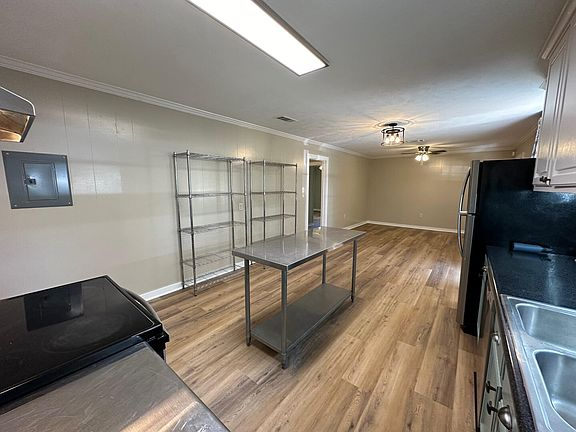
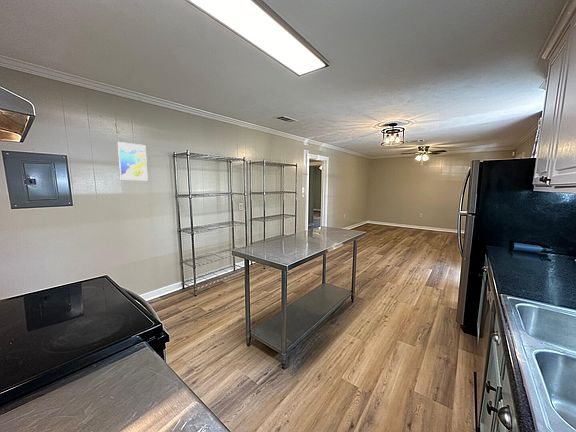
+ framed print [116,141,149,181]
